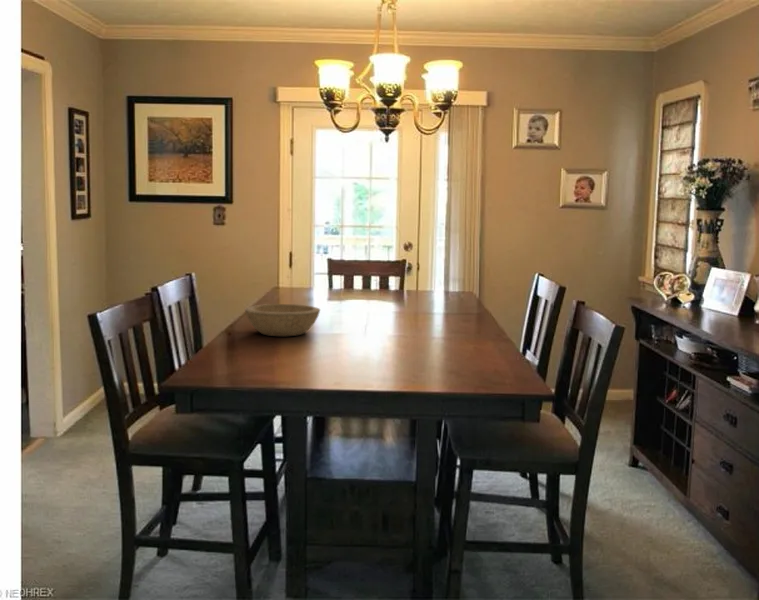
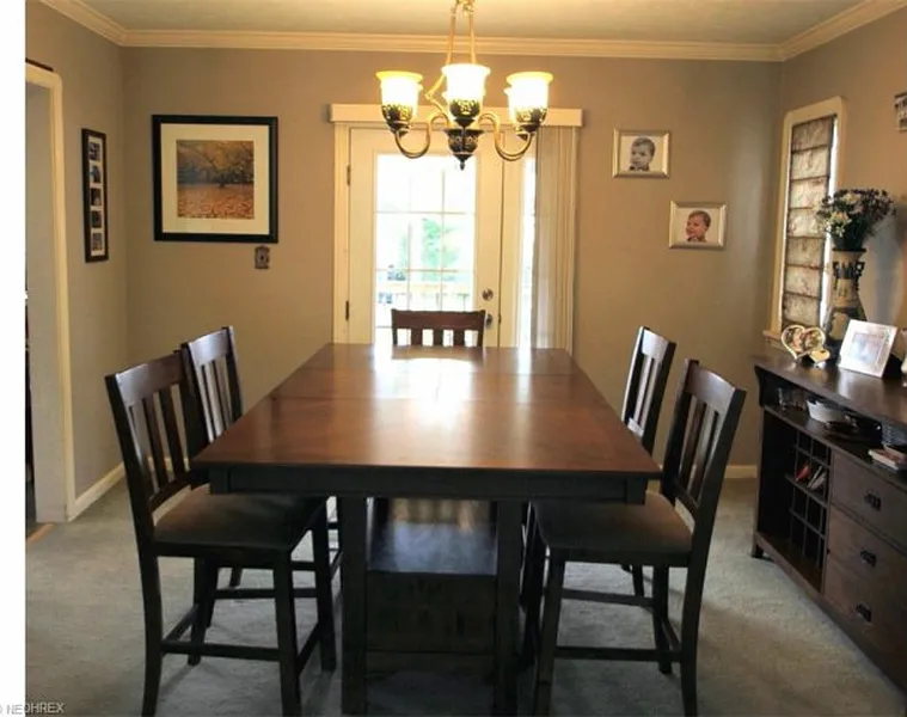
- bowl [244,303,321,337]
